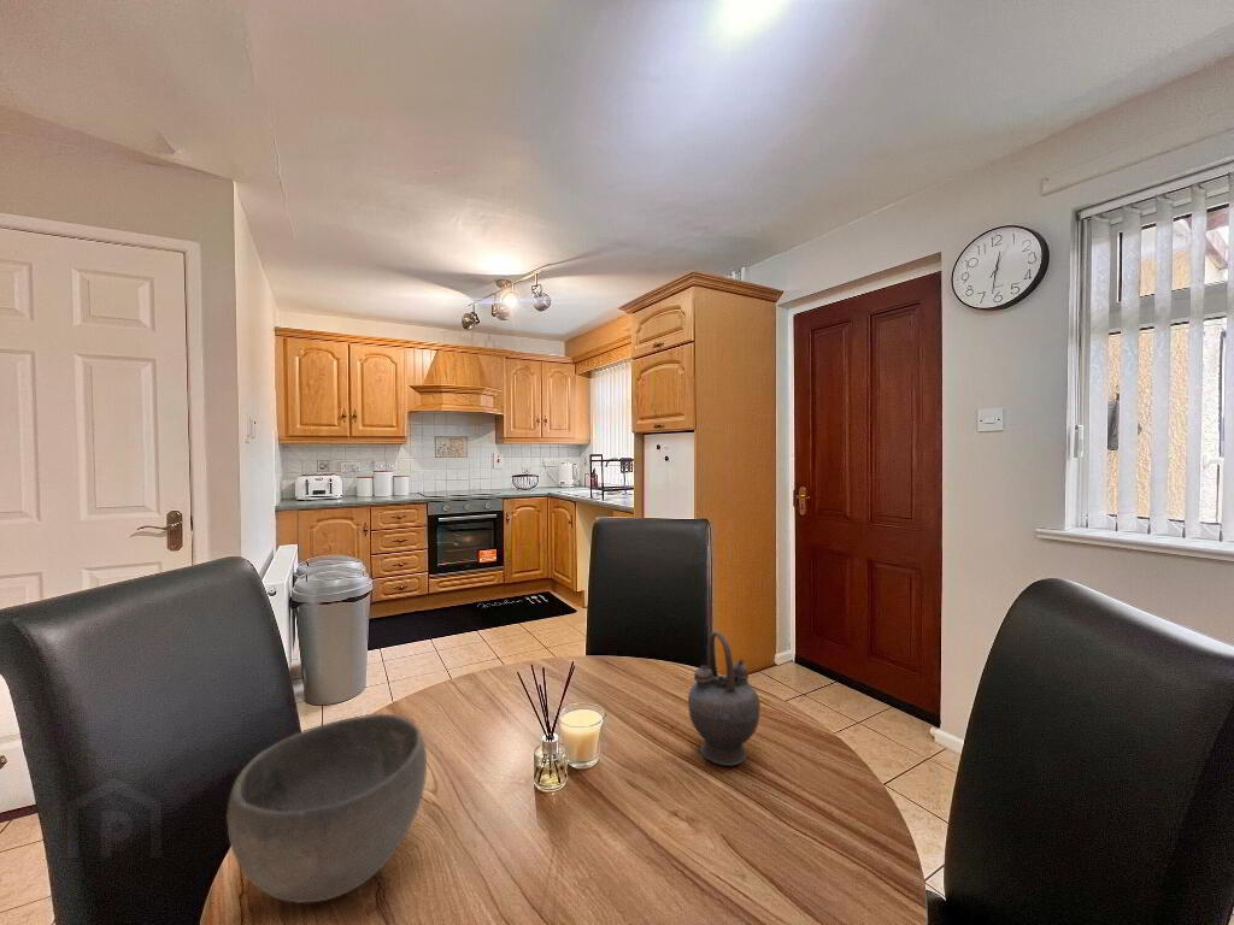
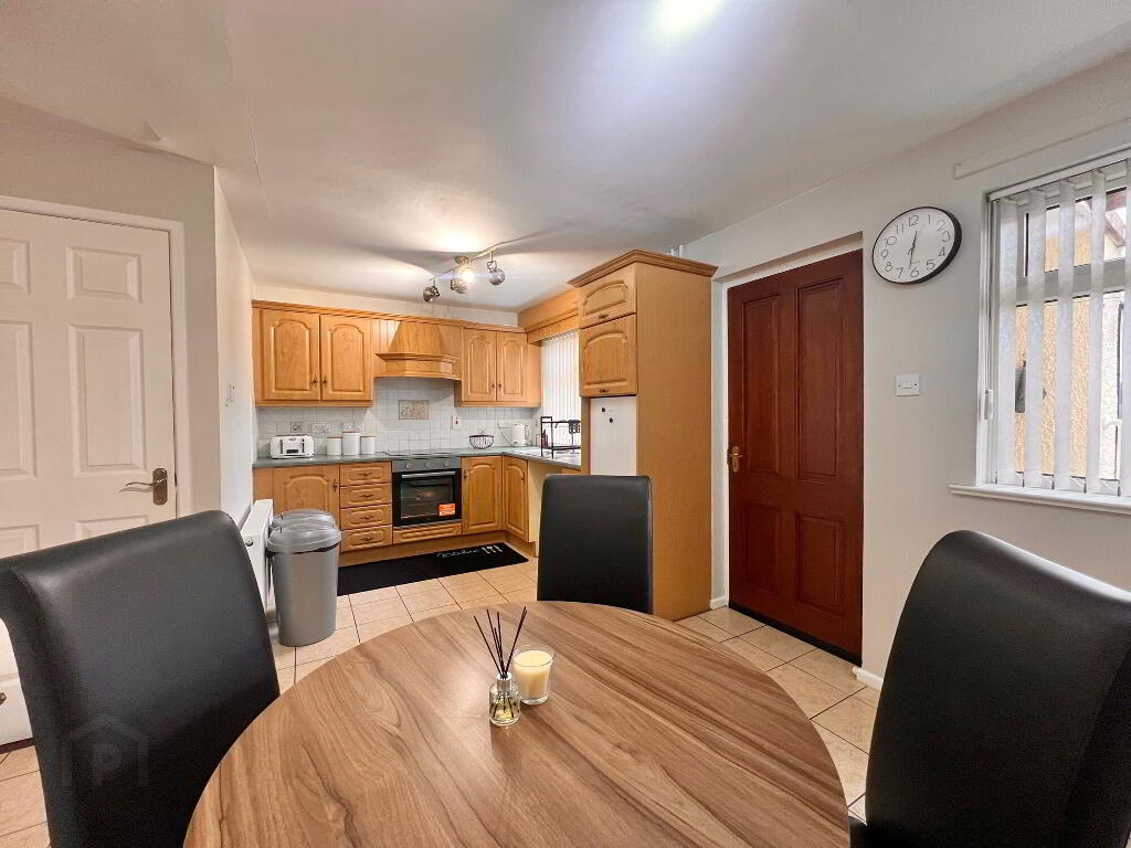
- bowl [225,713,428,905]
- teapot [687,630,762,767]
